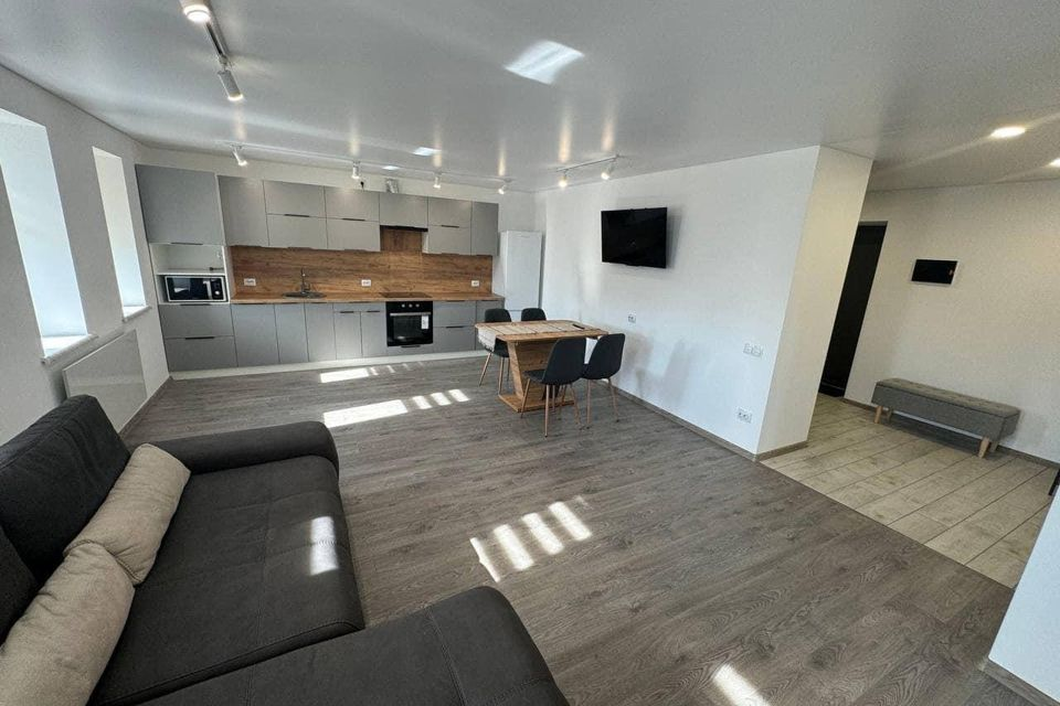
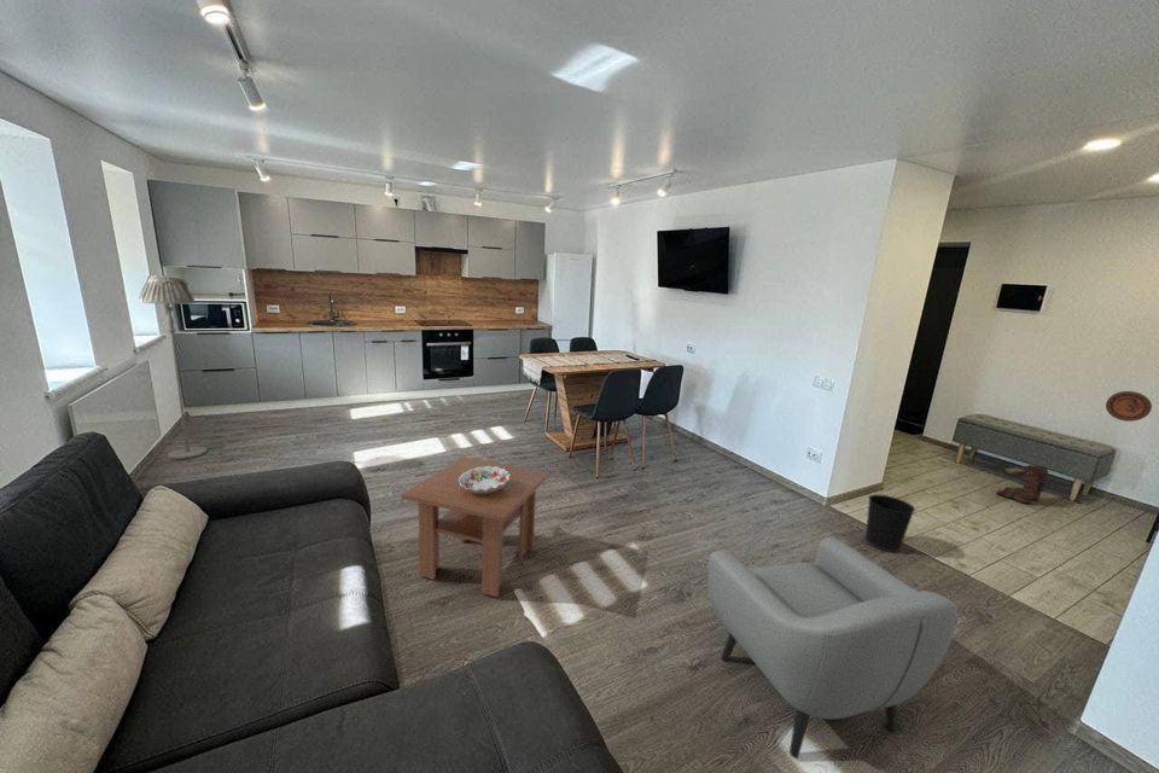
+ wastebasket [864,493,916,553]
+ floor lamp [138,274,209,460]
+ coffee table [400,455,551,599]
+ decorative plate [1105,390,1153,423]
+ decorative bowl [459,466,509,494]
+ armchair [706,536,959,760]
+ boots [995,464,1049,505]
